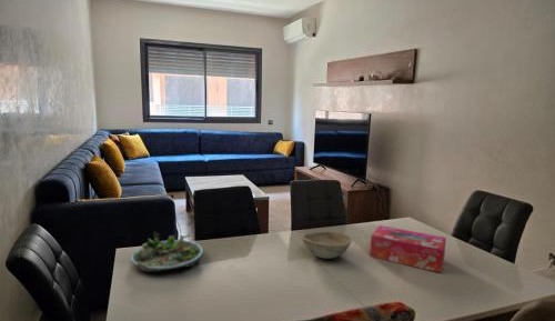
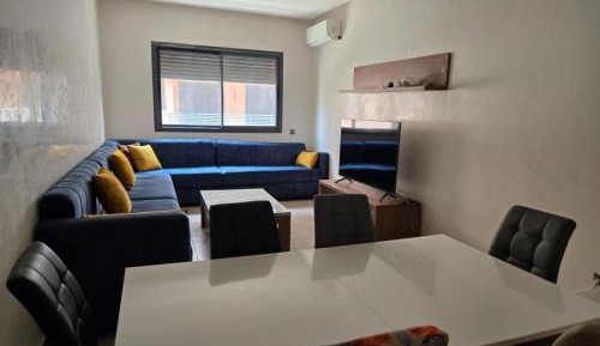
- succulent planter [130,231,204,272]
- tissue box [369,224,447,273]
- bowl [301,230,352,260]
